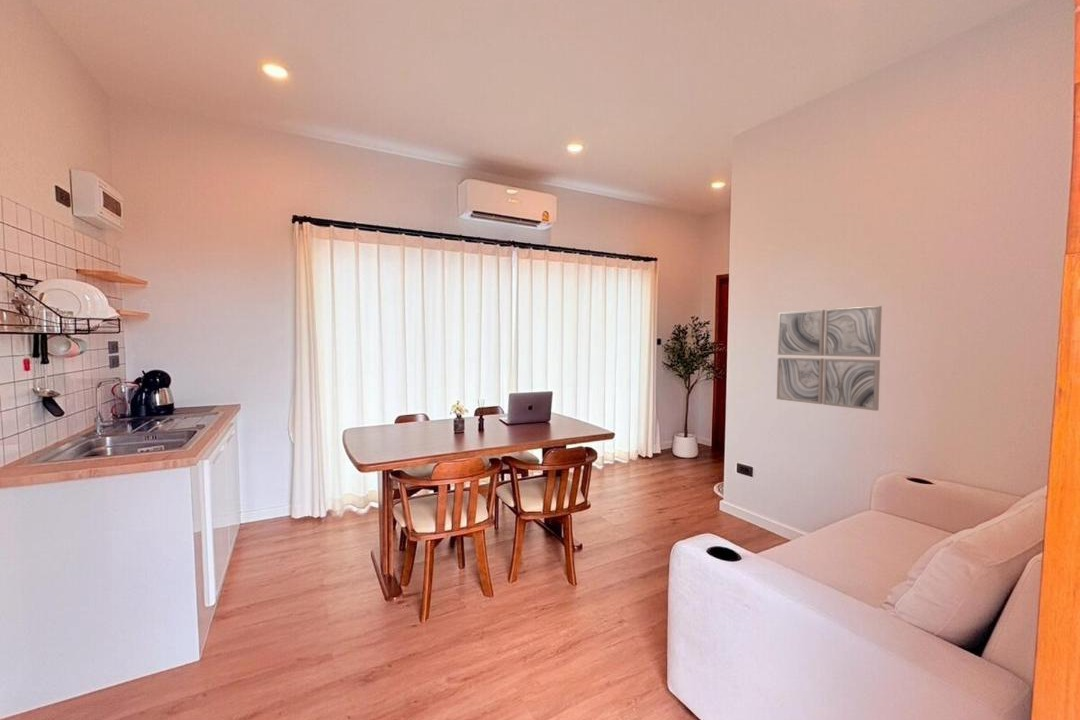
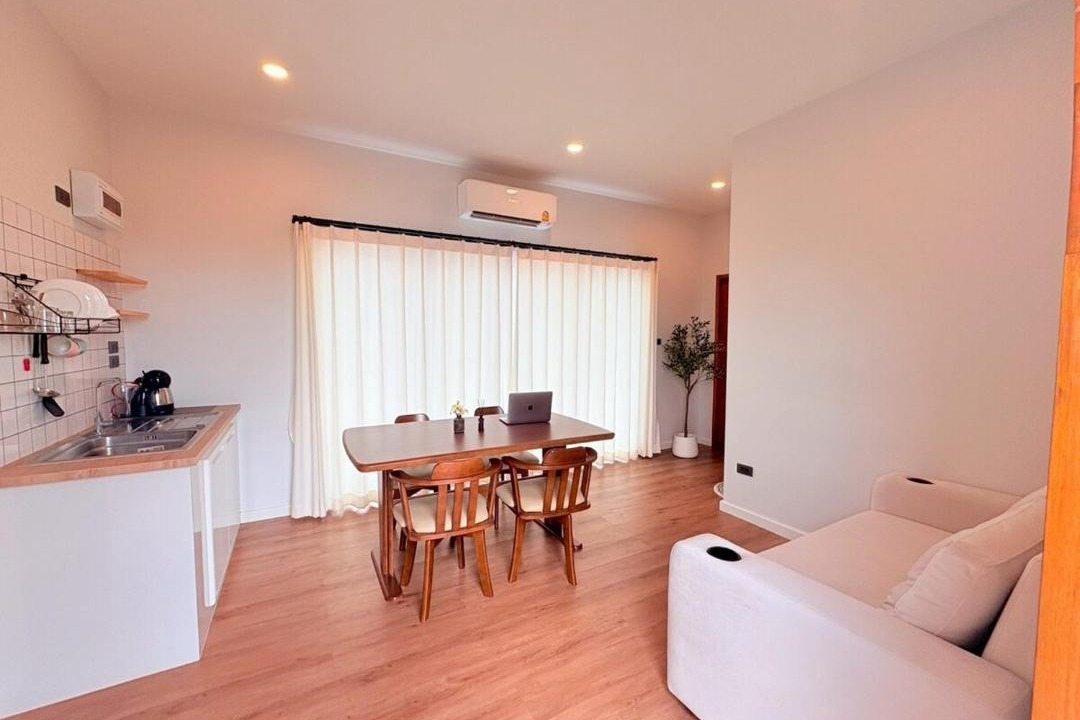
- wall art [776,305,883,412]
